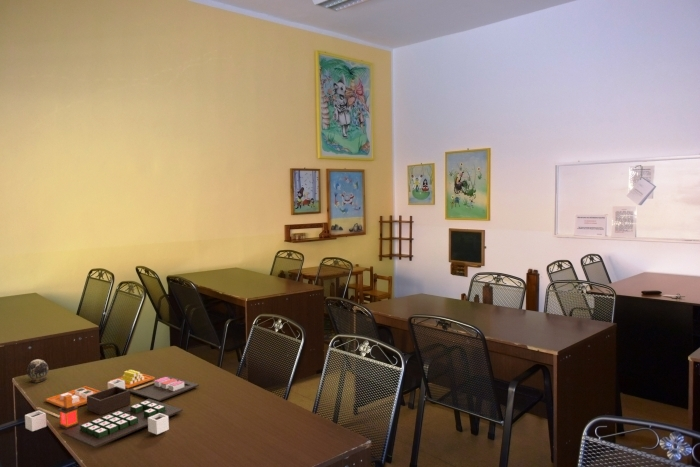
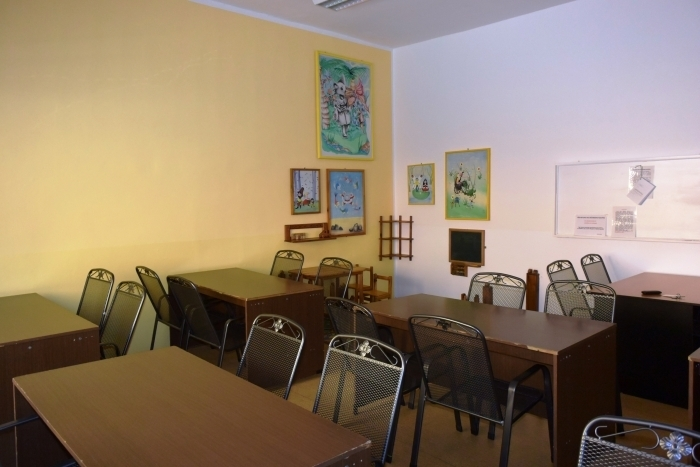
- toy food set [24,369,200,449]
- decorative egg [26,358,50,383]
